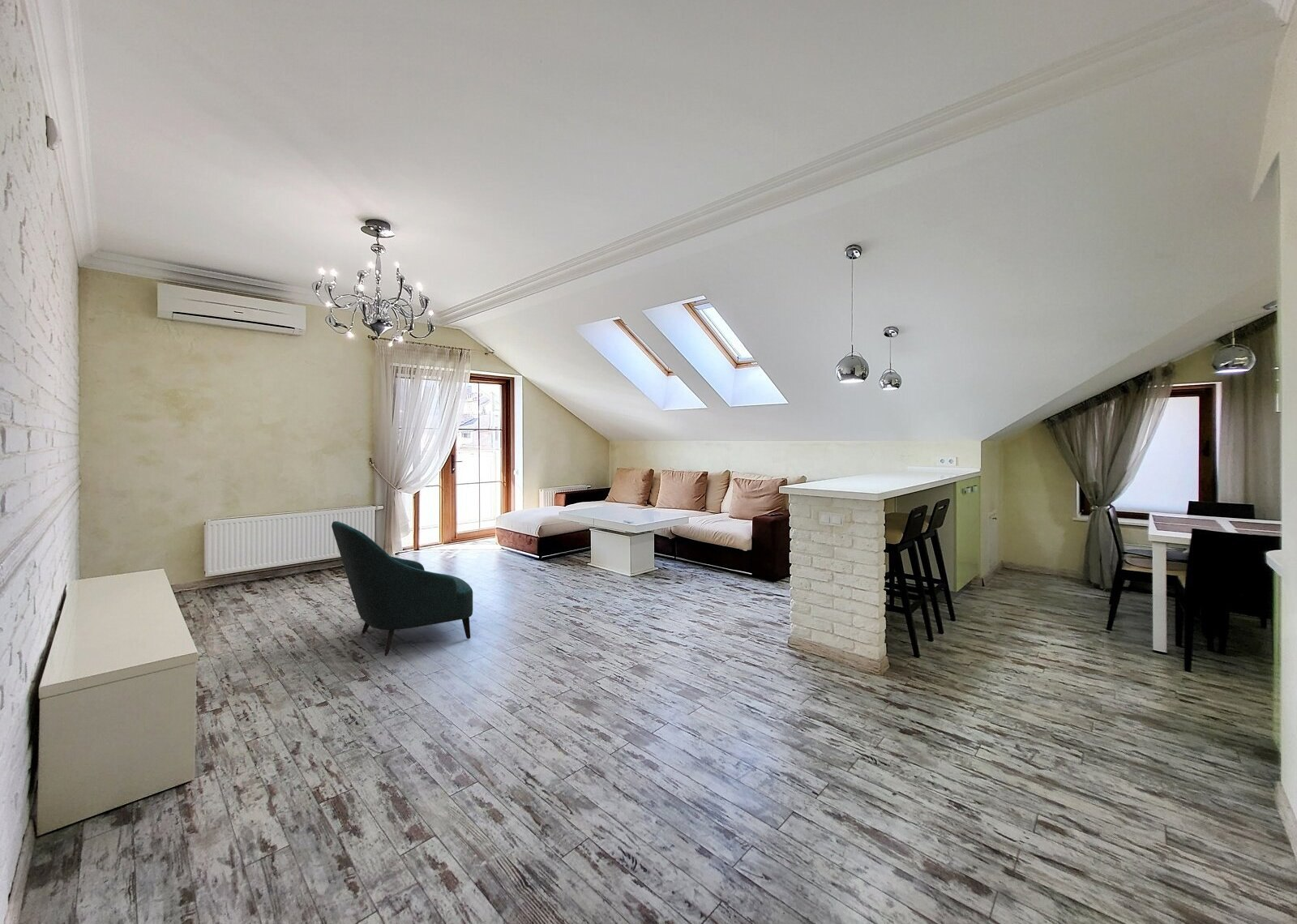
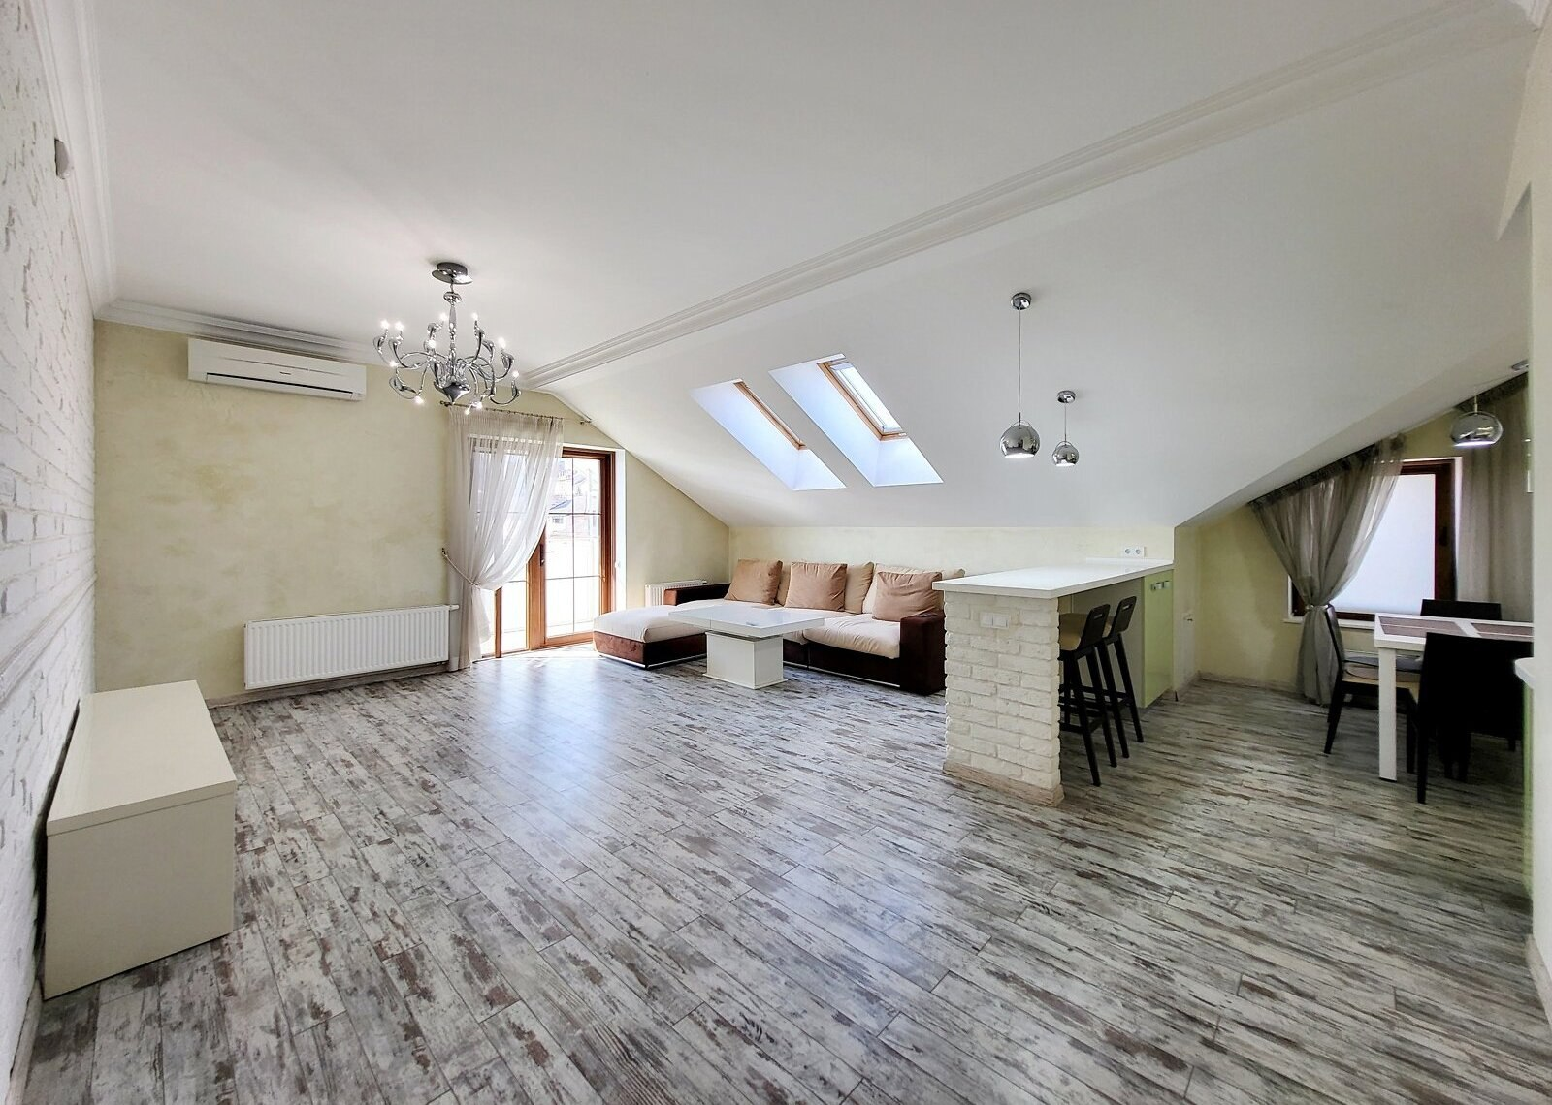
- armchair [331,520,473,657]
